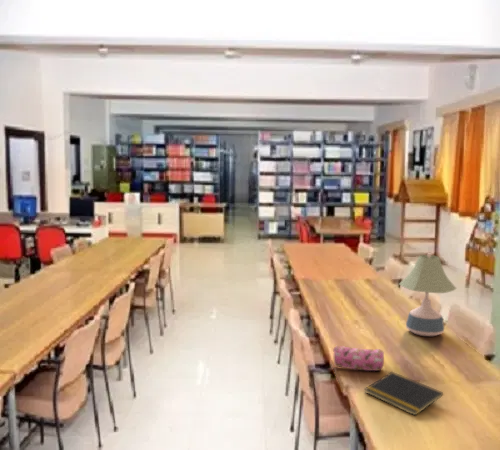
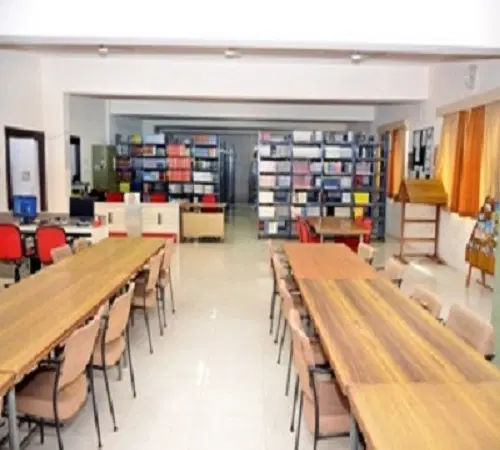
- pencil case [332,345,385,372]
- notepad [364,371,444,417]
- desk lamp [398,253,458,337]
